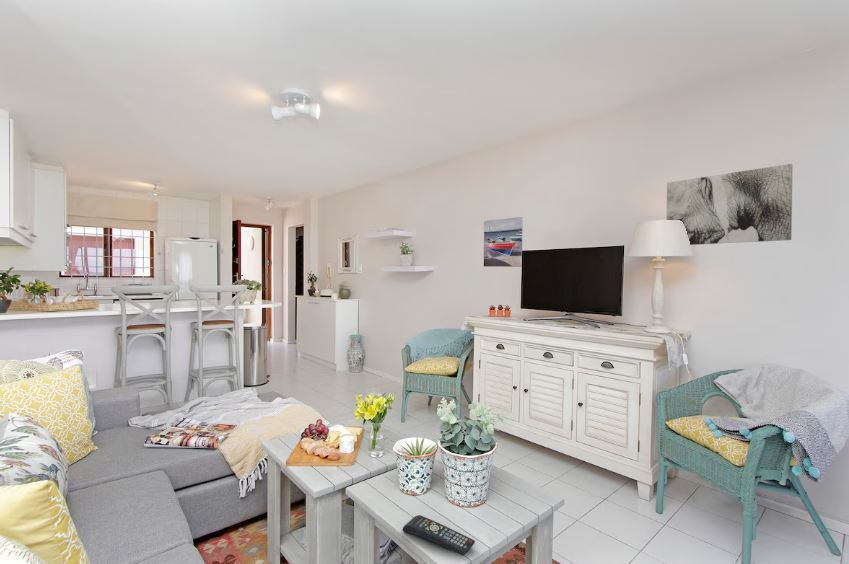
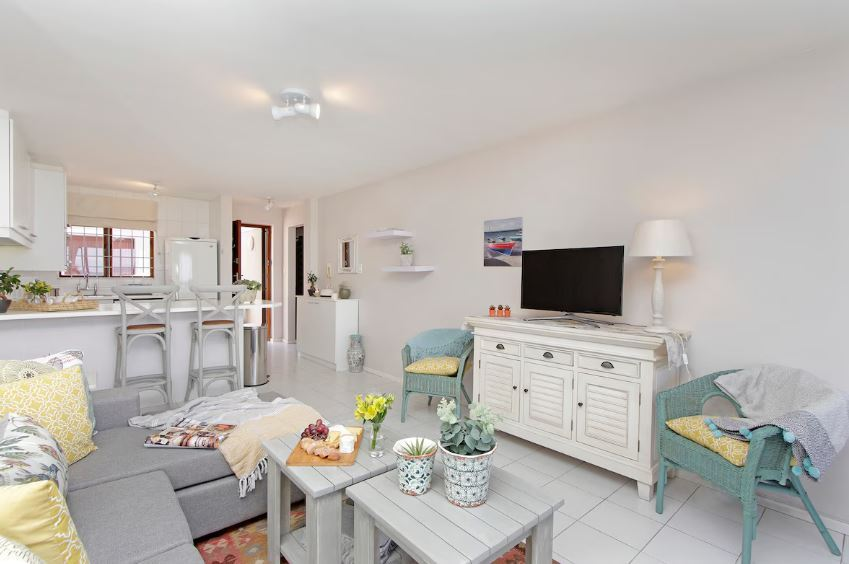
- wall art [665,163,794,246]
- remote control [402,514,476,556]
